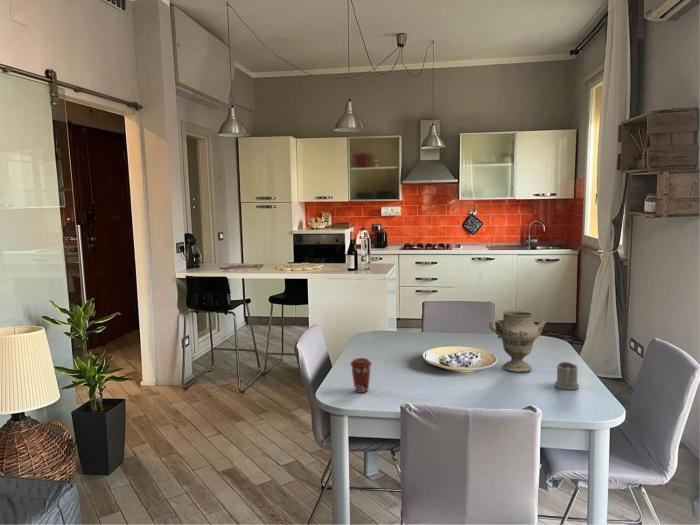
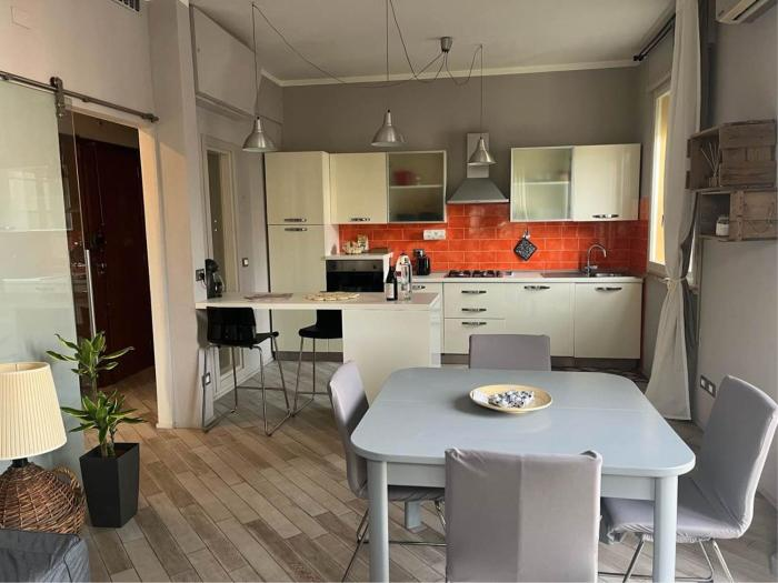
- decorative vase [488,309,548,373]
- coffee cup [349,357,373,394]
- mug [554,361,580,391]
